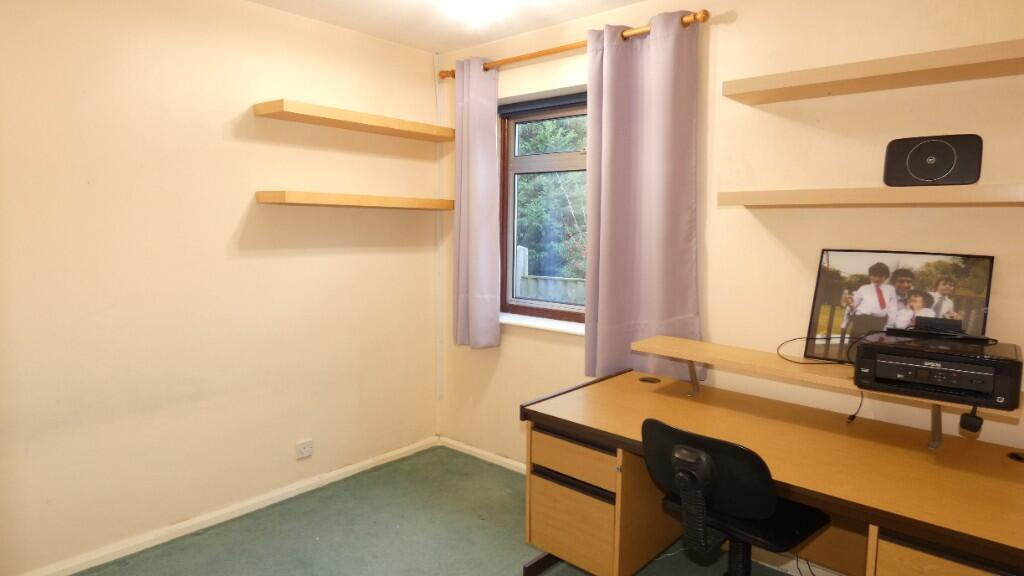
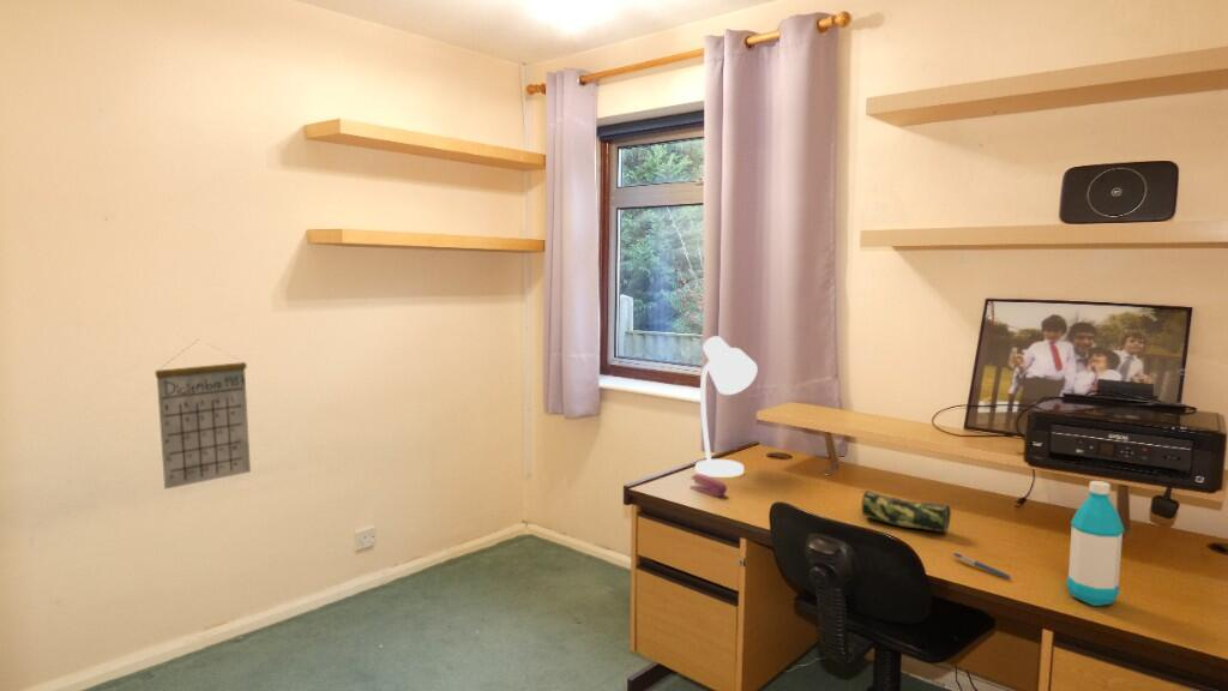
+ pen [951,552,1012,579]
+ water bottle [1066,480,1125,607]
+ stapler [688,473,728,499]
+ pencil case [860,489,952,534]
+ calendar [155,340,252,491]
+ desk lamp [694,335,759,479]
